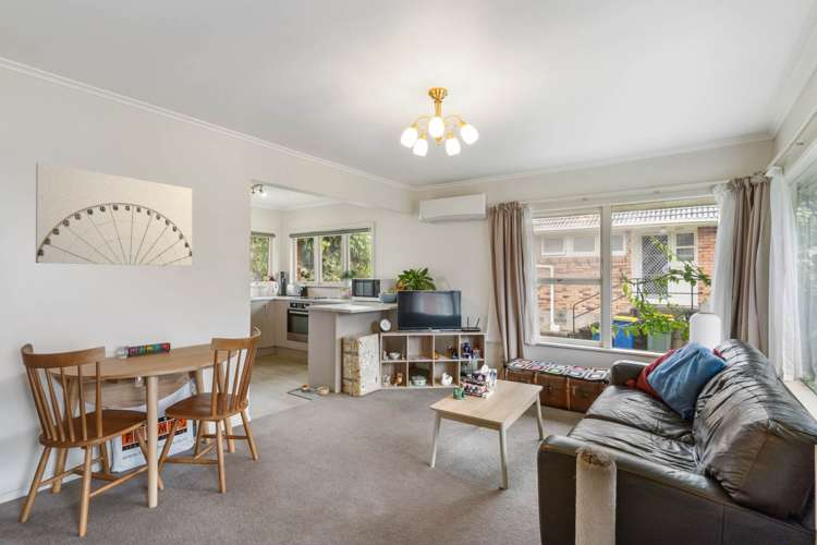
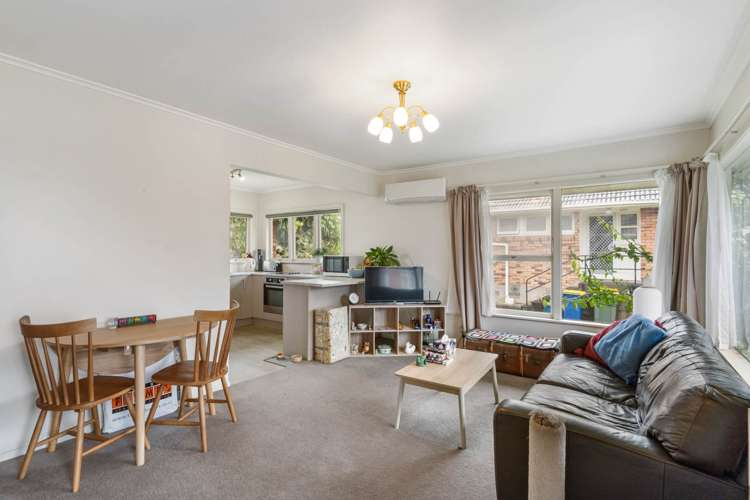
- wall art [35,161,193,267]
